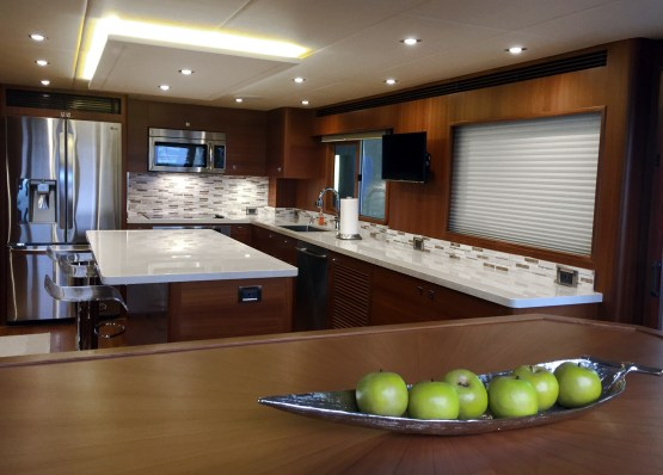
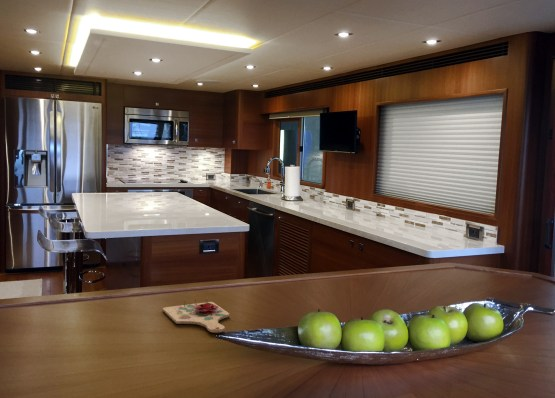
+ cutting board [162,297,230,334]
